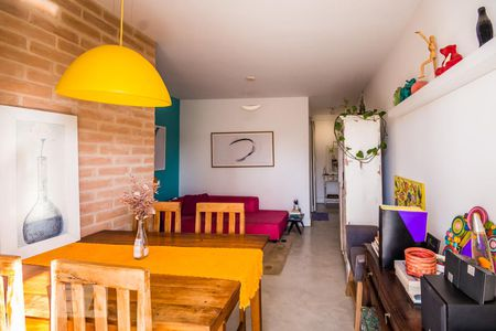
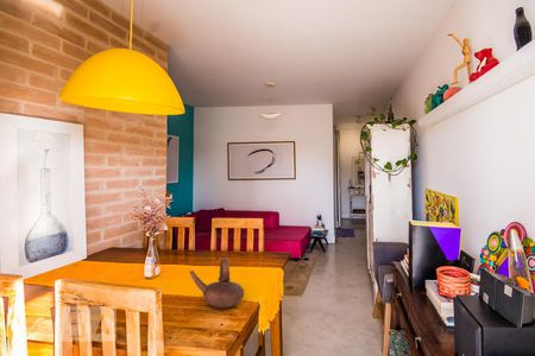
+ teapot [188,256,245,309]
